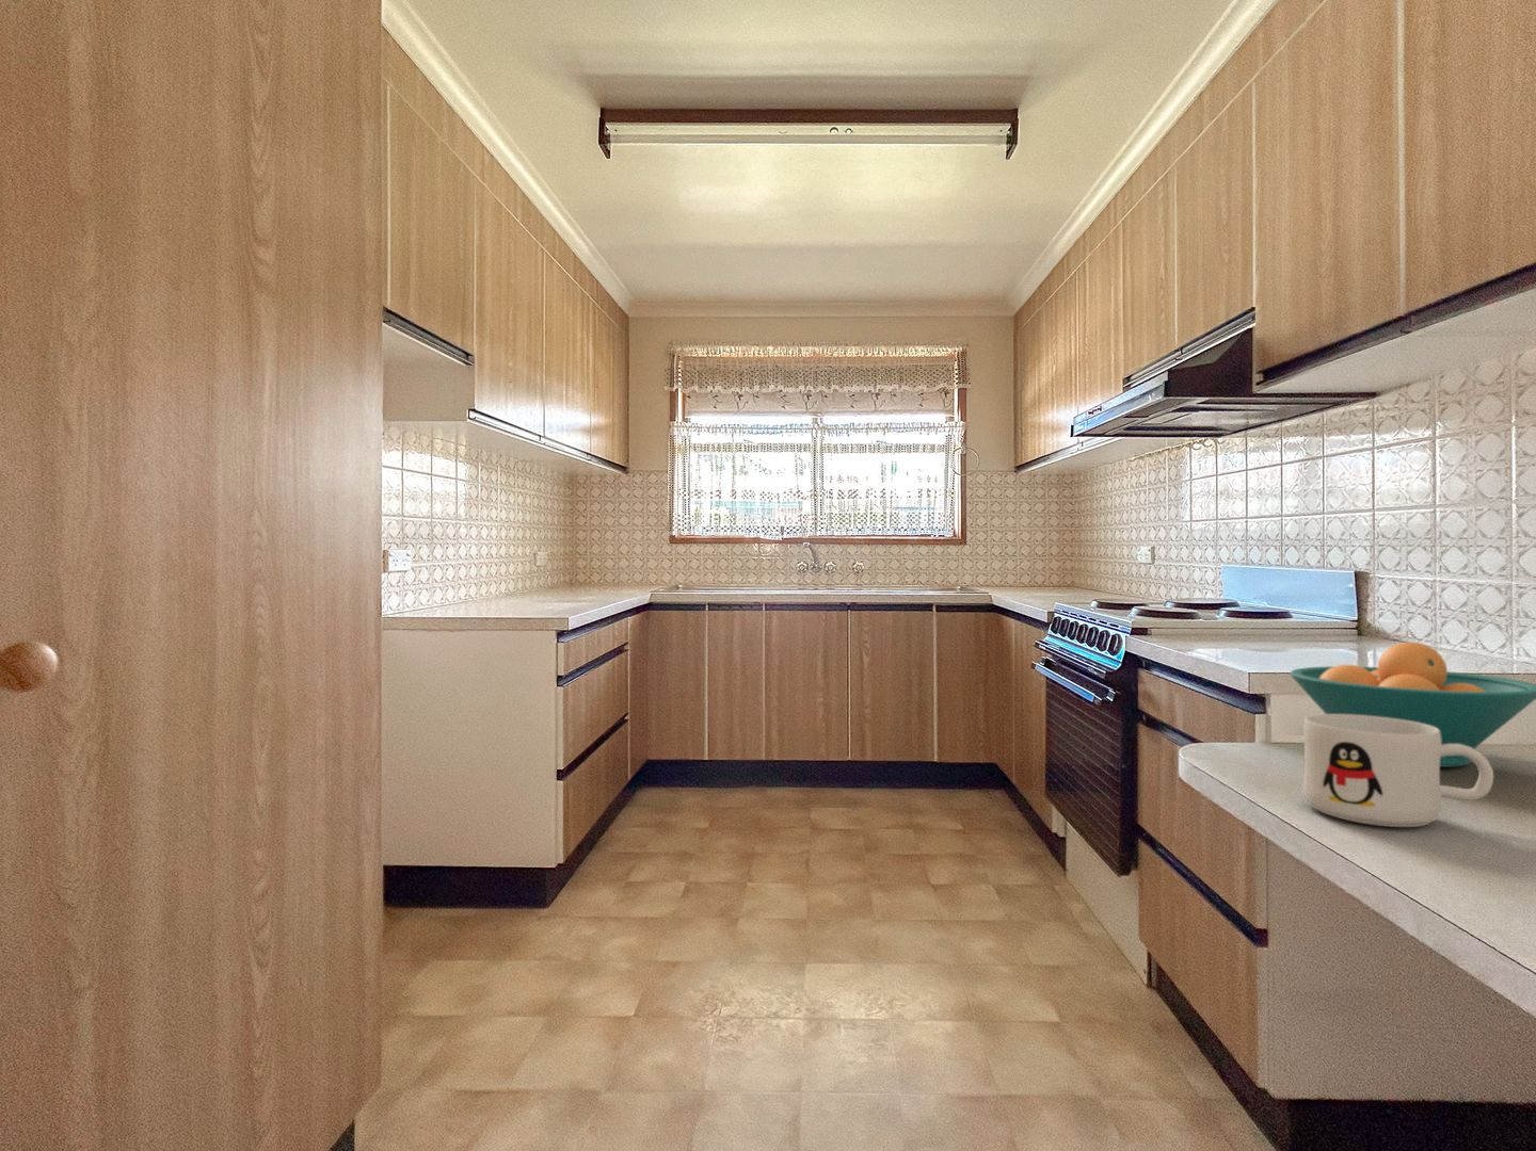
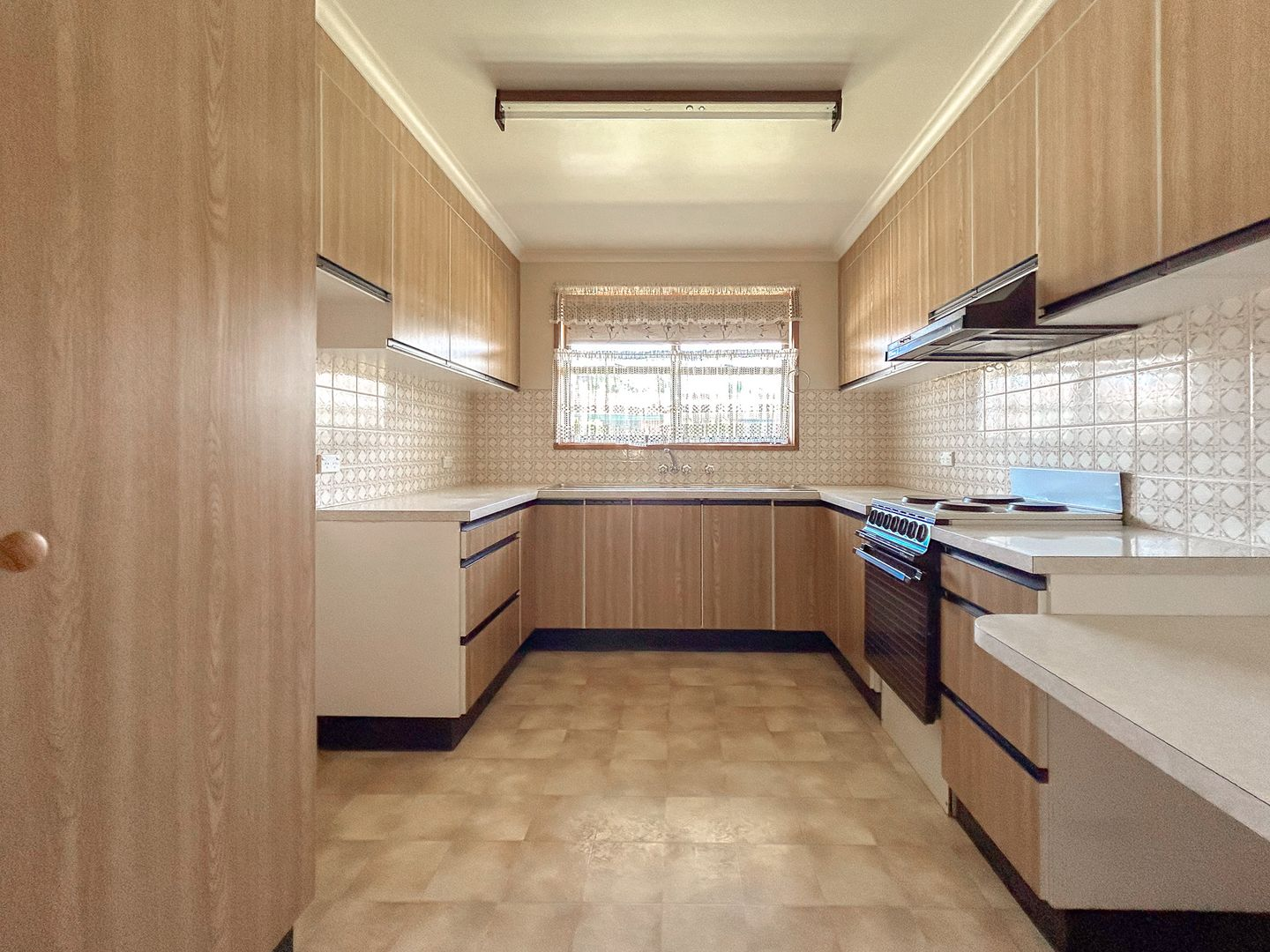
- fruit bowl [1288,642,1536,769]
- mug [1301,713,1495,828]
